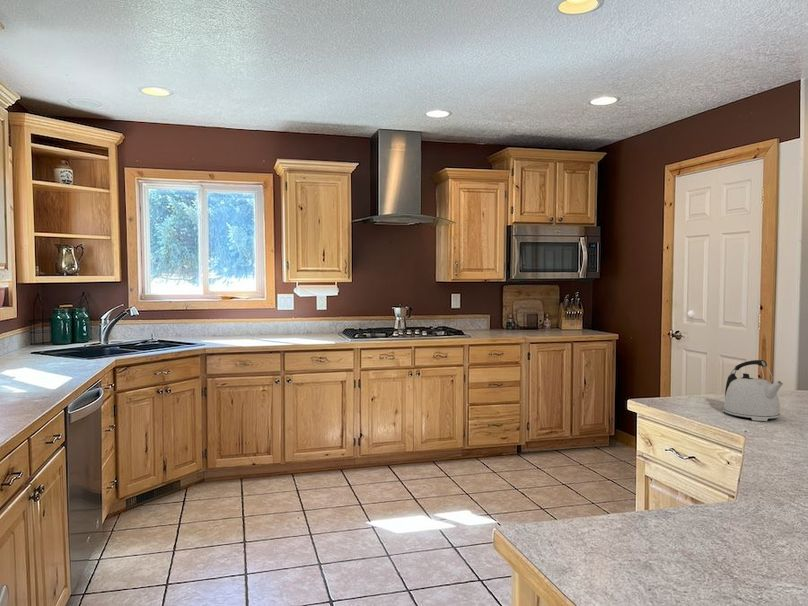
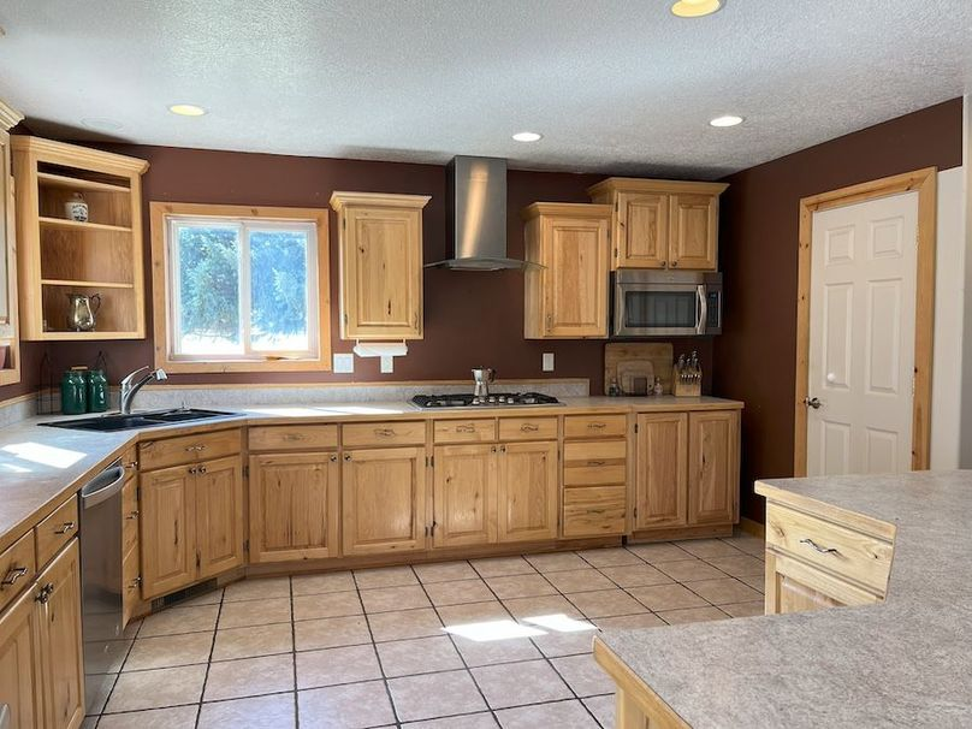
- kettle [722,359,784,422]
